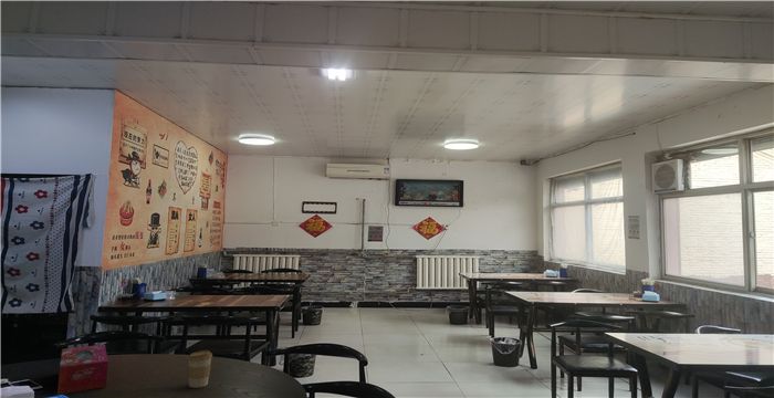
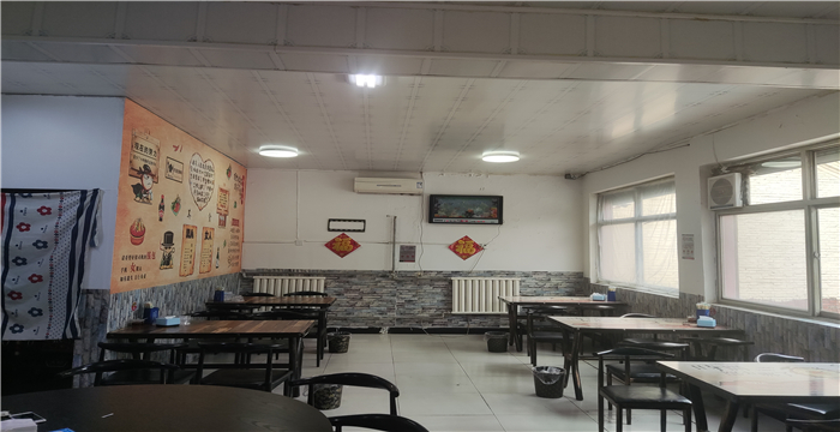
- tissue box [56,344,109,395]
- coffee cup [187,349,213,389]
